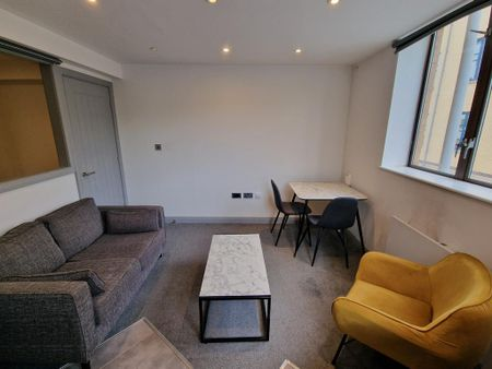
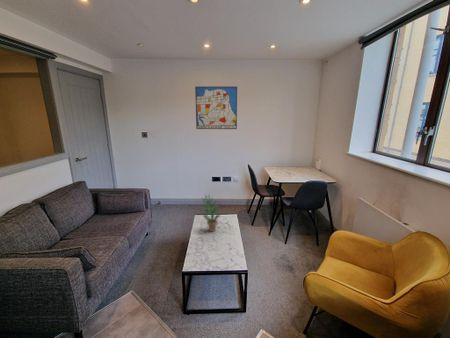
+ potted plant [199,194,223,233]
+ wall art [194,86,238,130]
